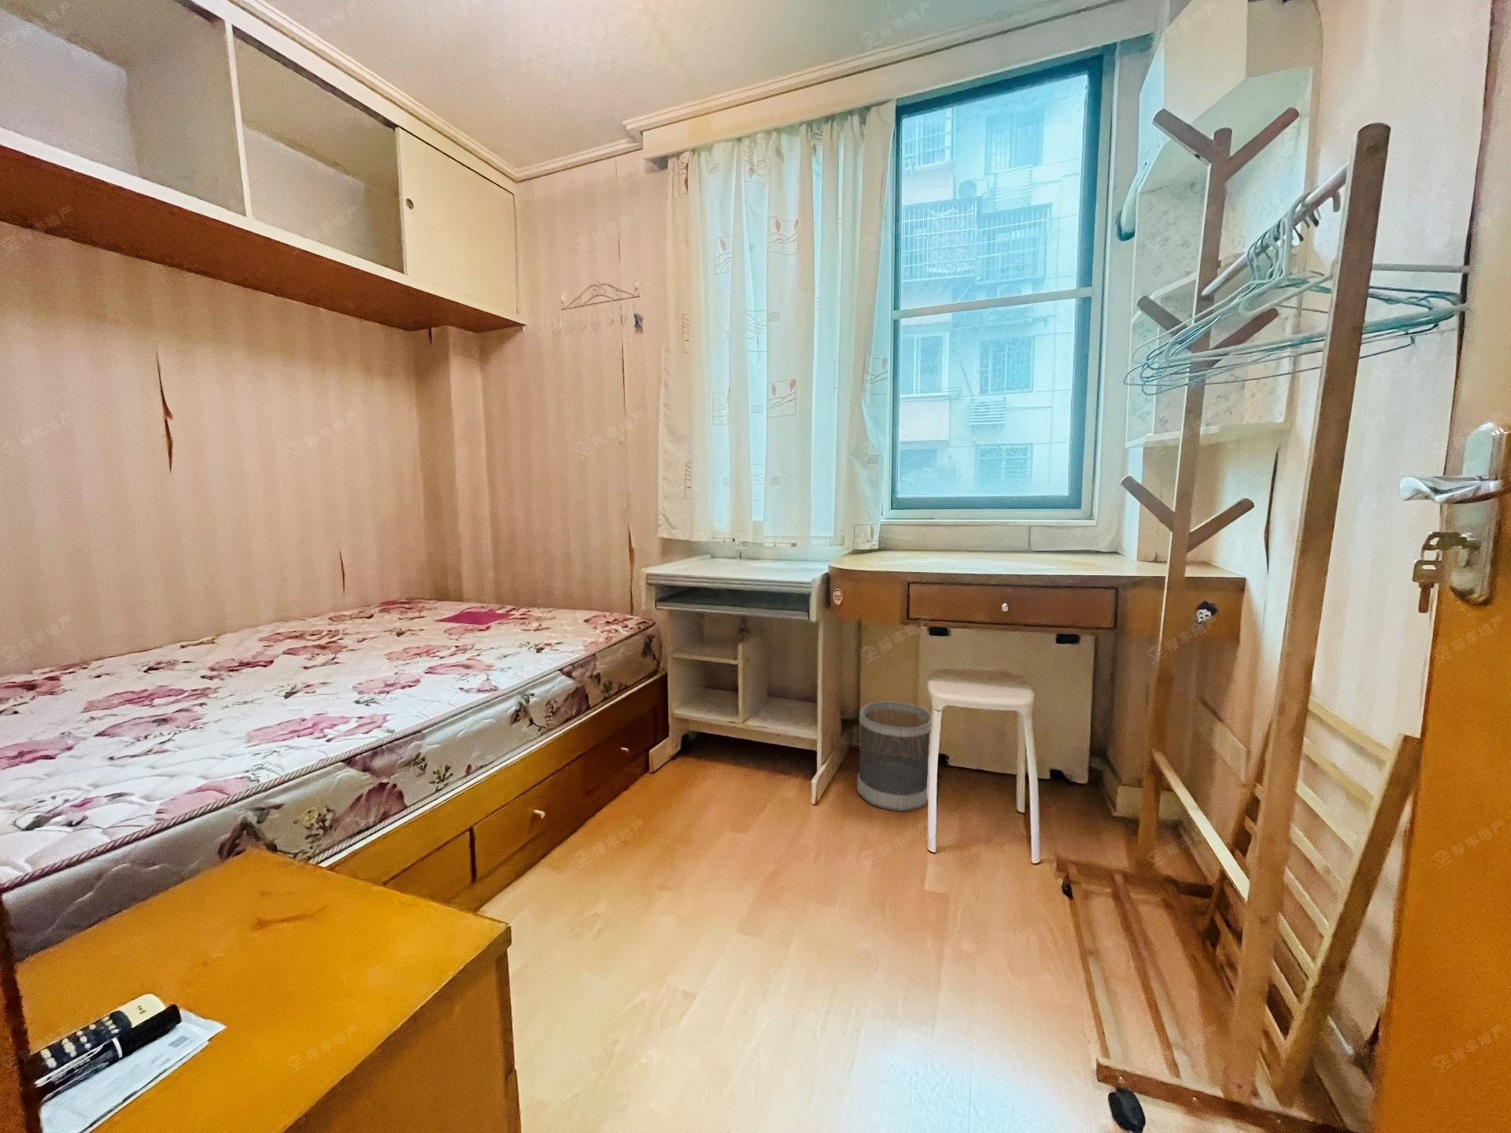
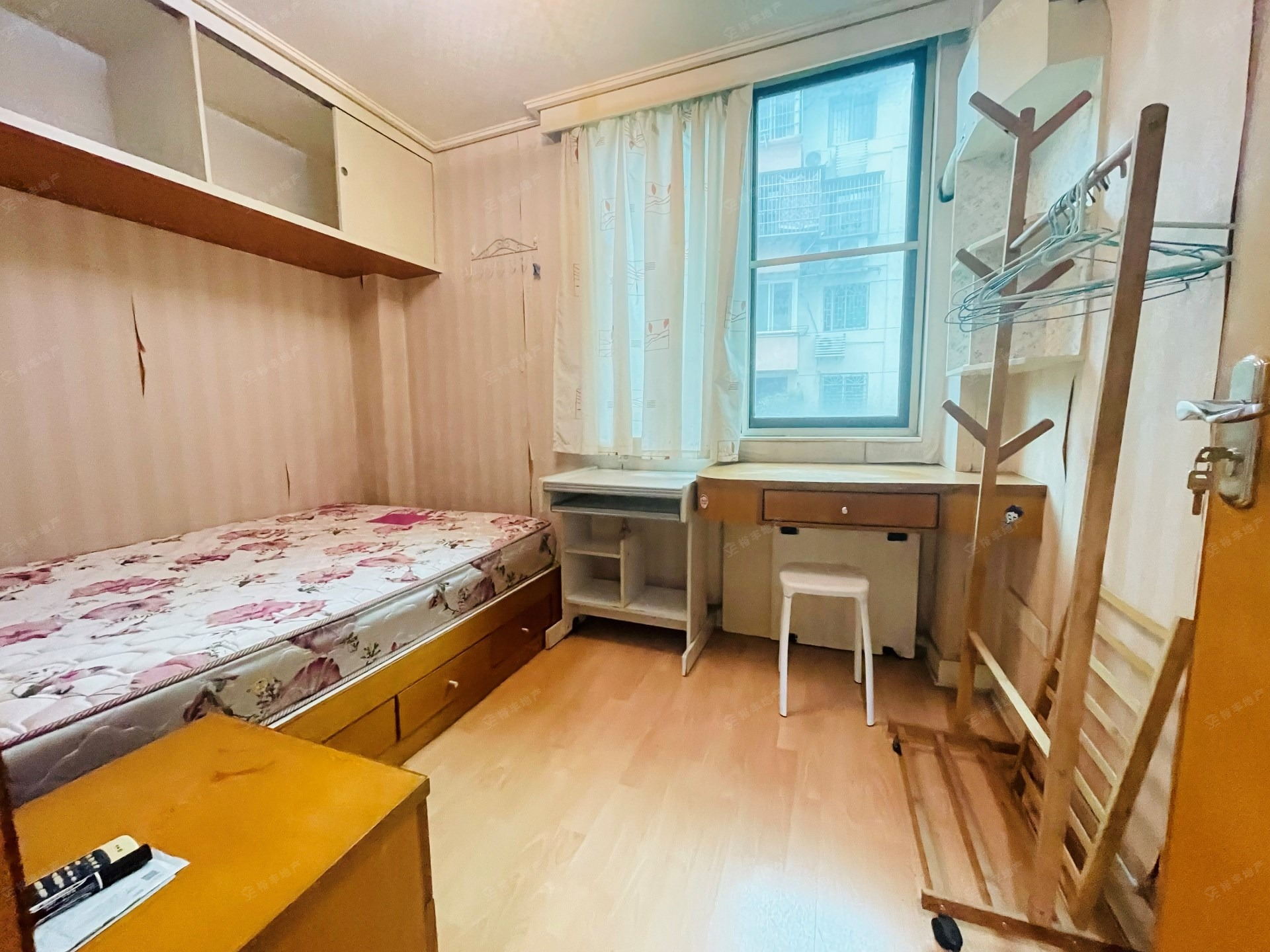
- wastebasket [857,700,932,813]
